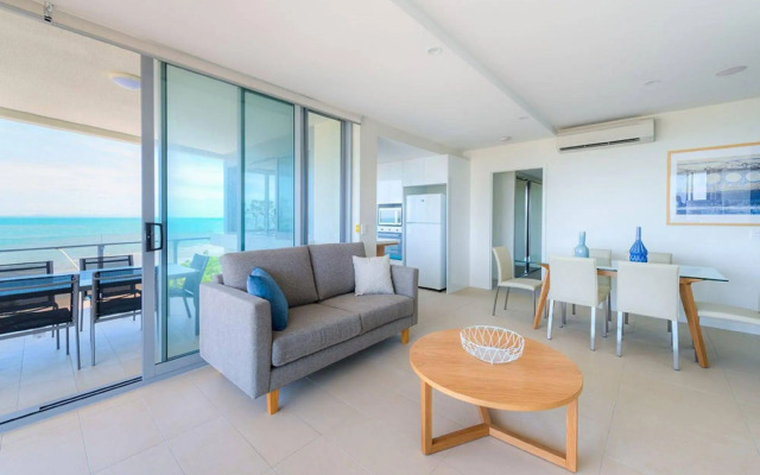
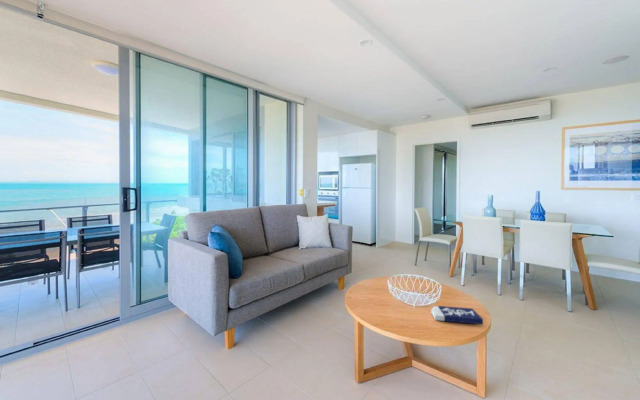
+ book [430,305,484,325]
